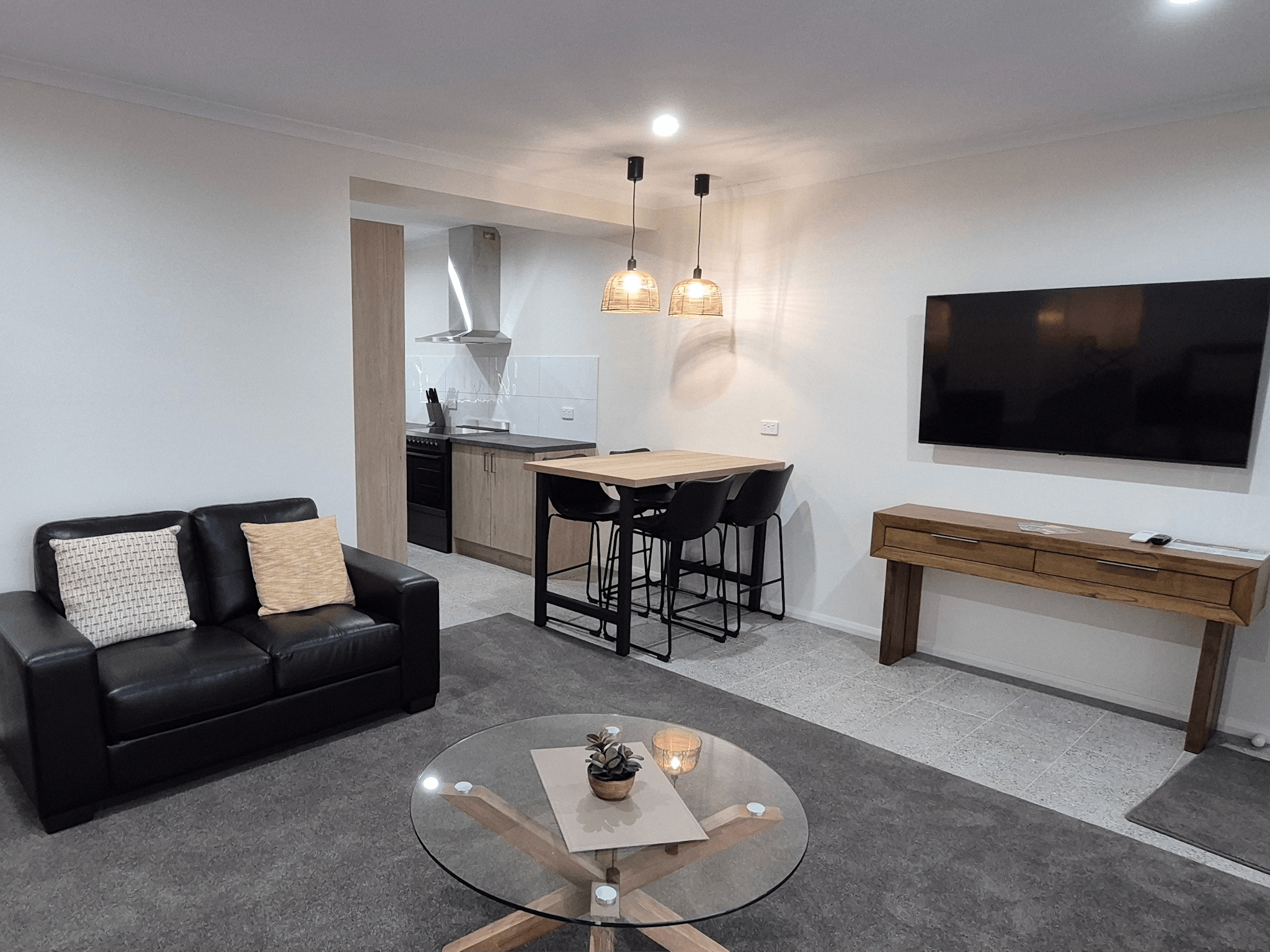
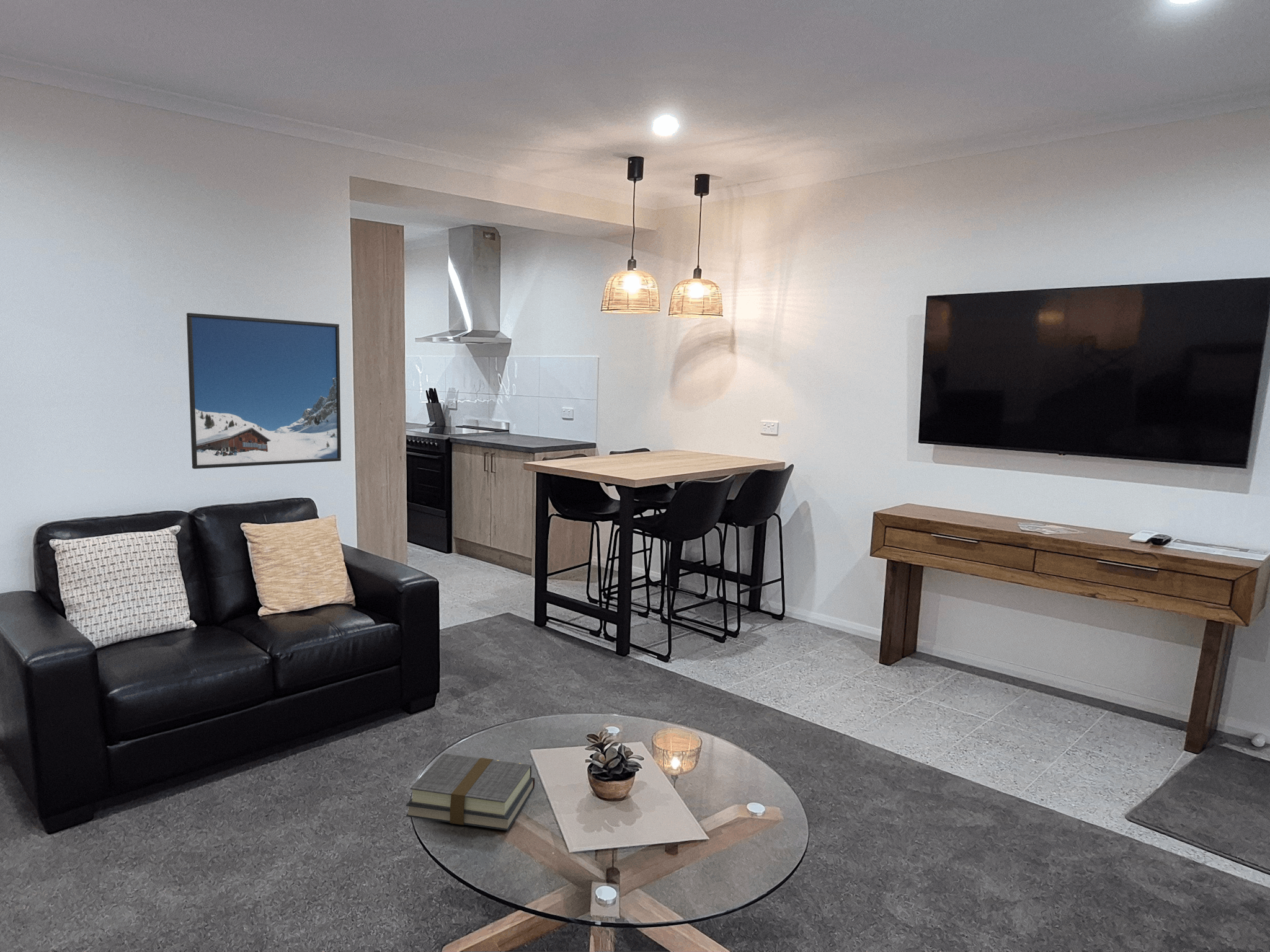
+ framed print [186,312,342,469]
+ book [406,753,535,831]
